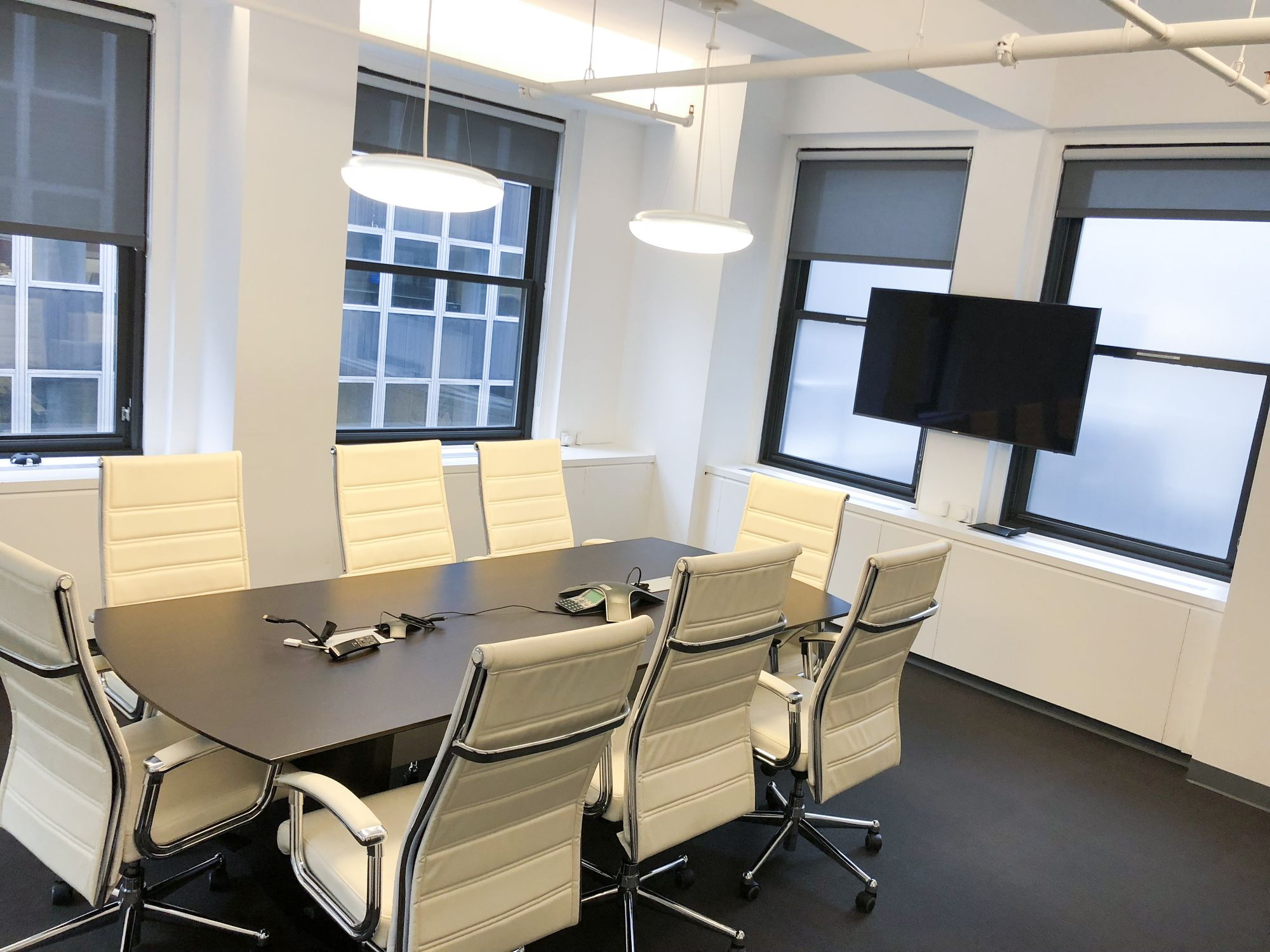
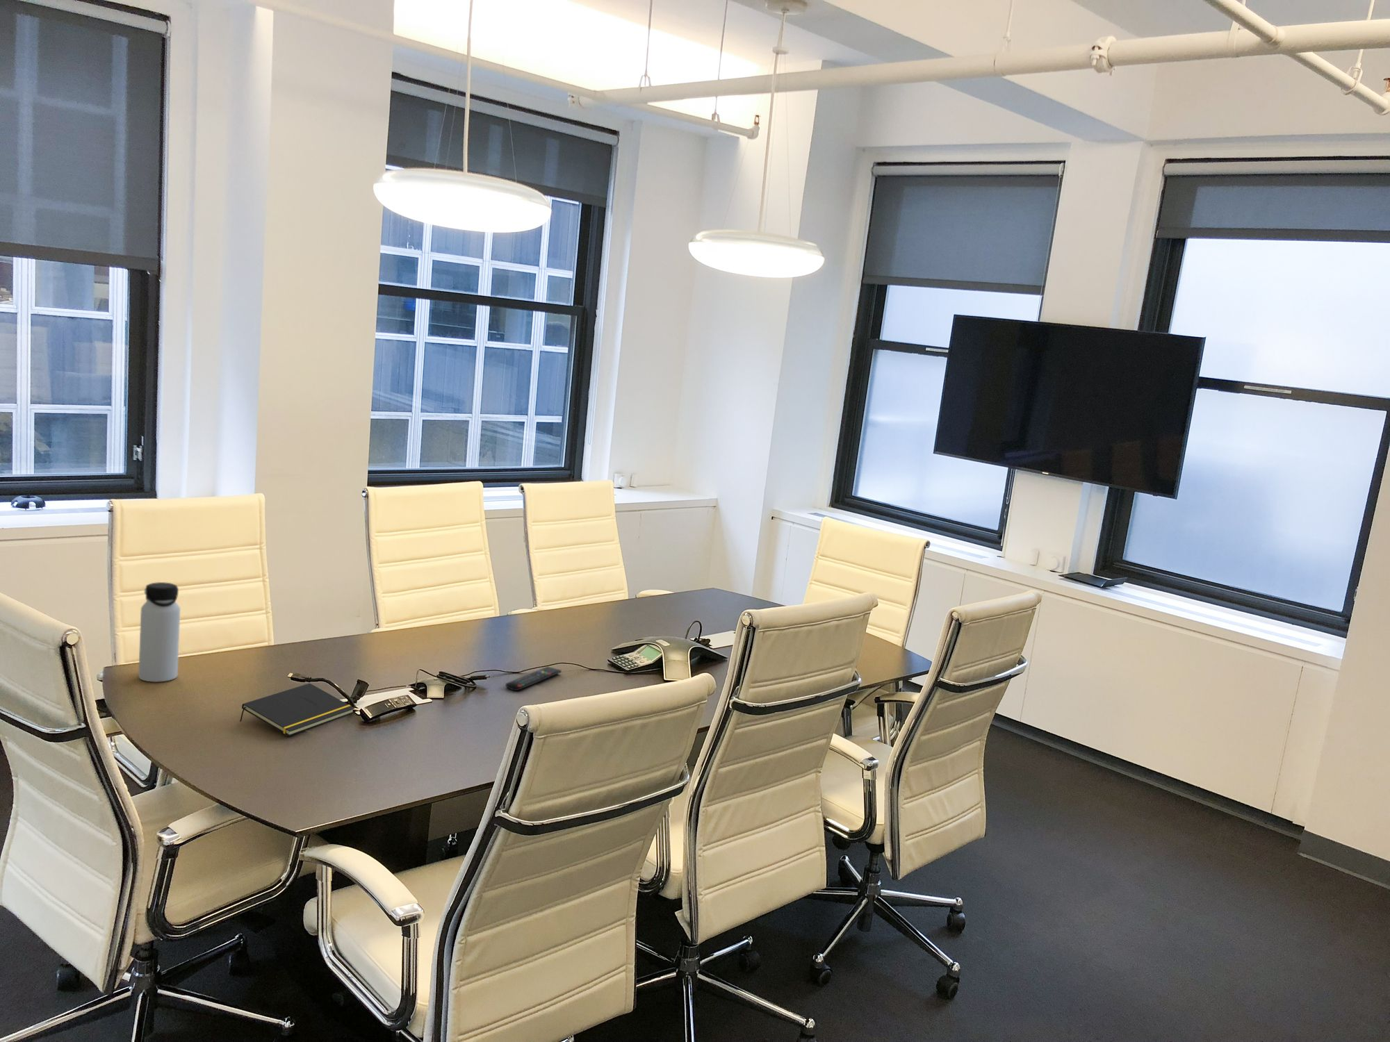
+ water bottle [138,581,181,682]
+ remote control [505,665,563,691]
+ notepad [239,683,355,737]
